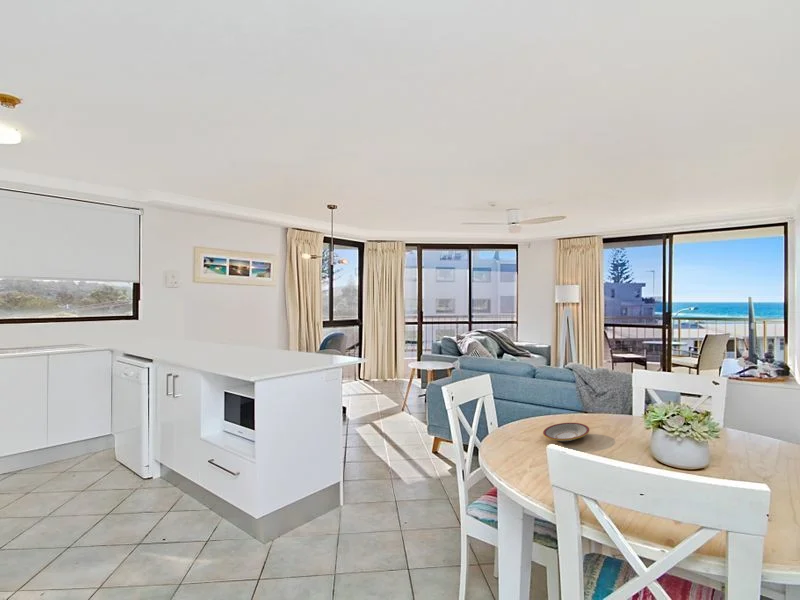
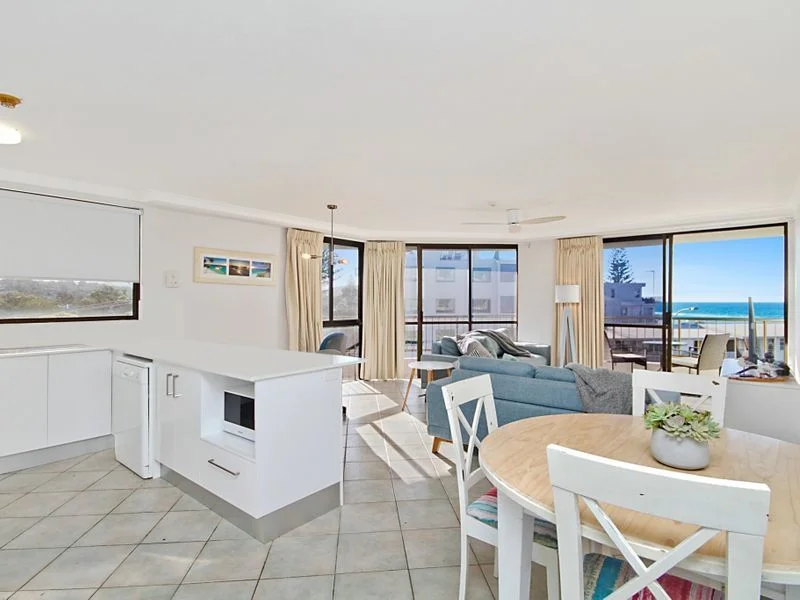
- plate [542,422,590,442]
